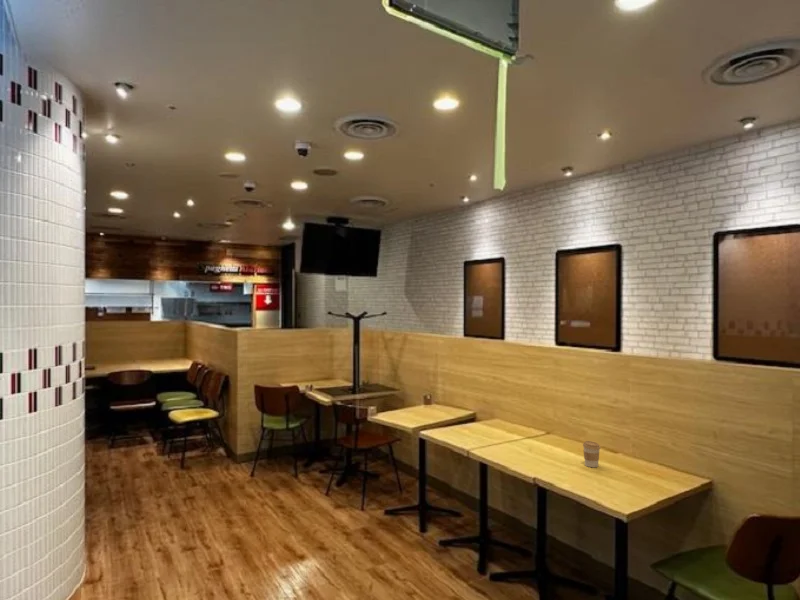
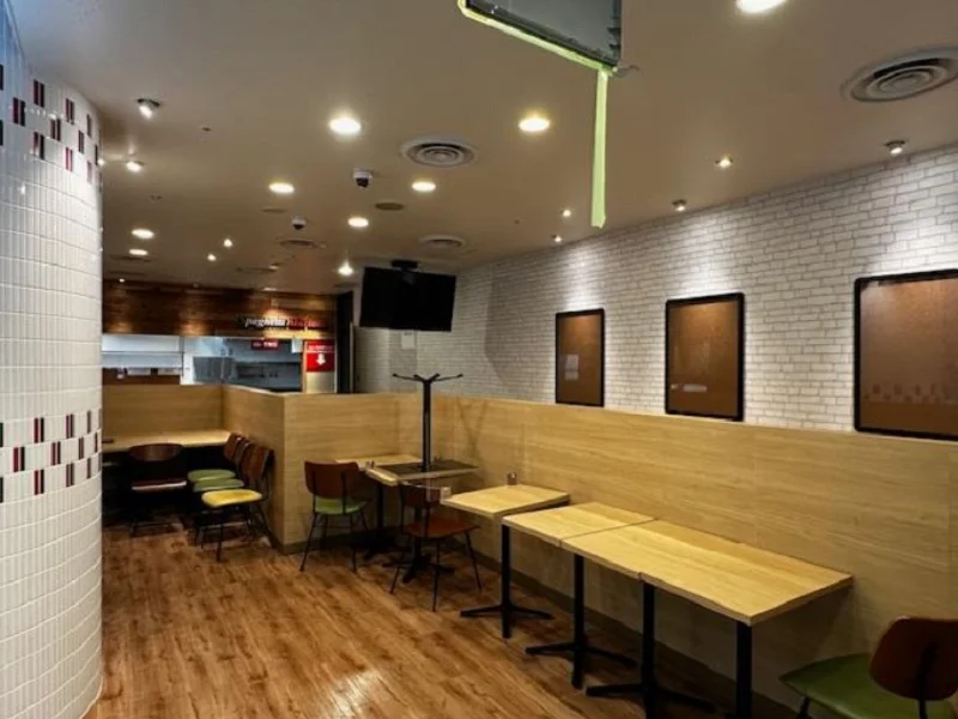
- coffee cup [582,440,601,468]
